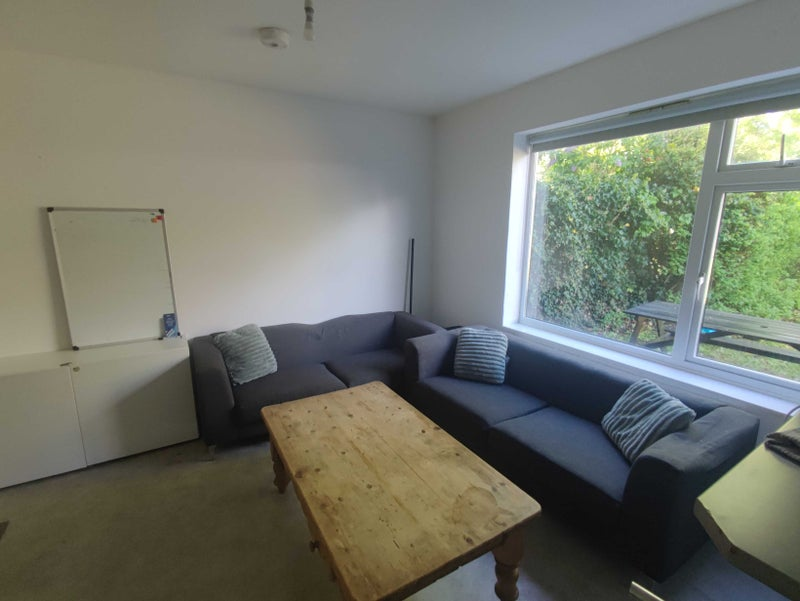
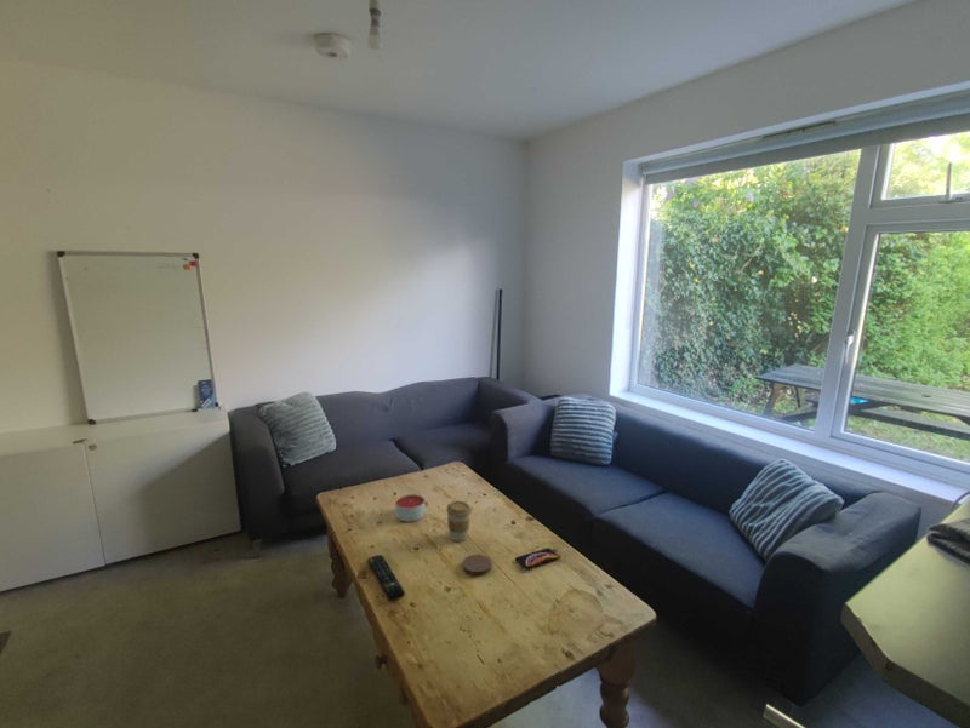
+ coffee cup [445,500,473,543]
+ smartphone [514,546,561,569]
+ coaster [462,554,492,577]
+ remote control [366,554,406,602]
+ candle [394,493,426,522]
